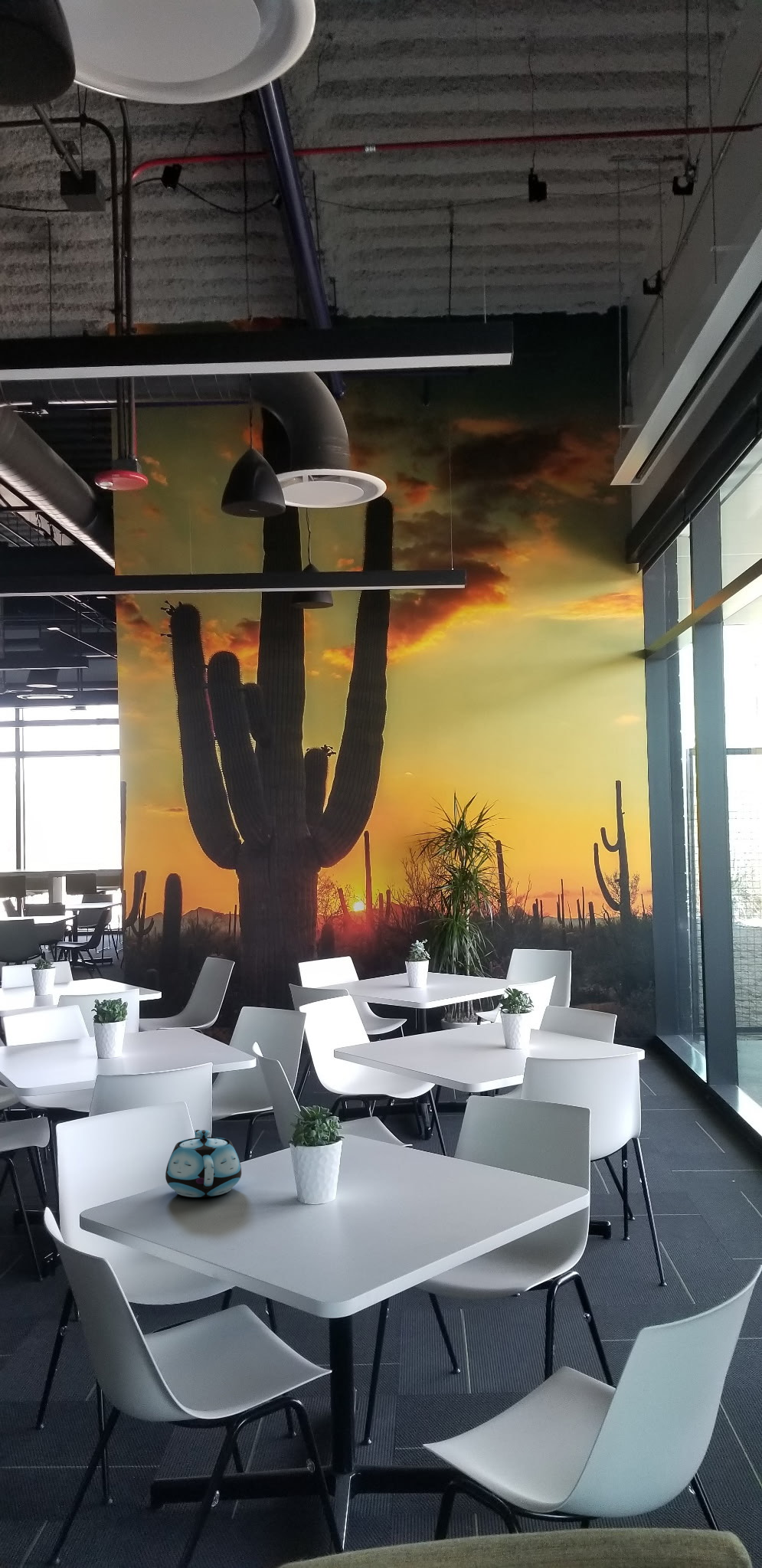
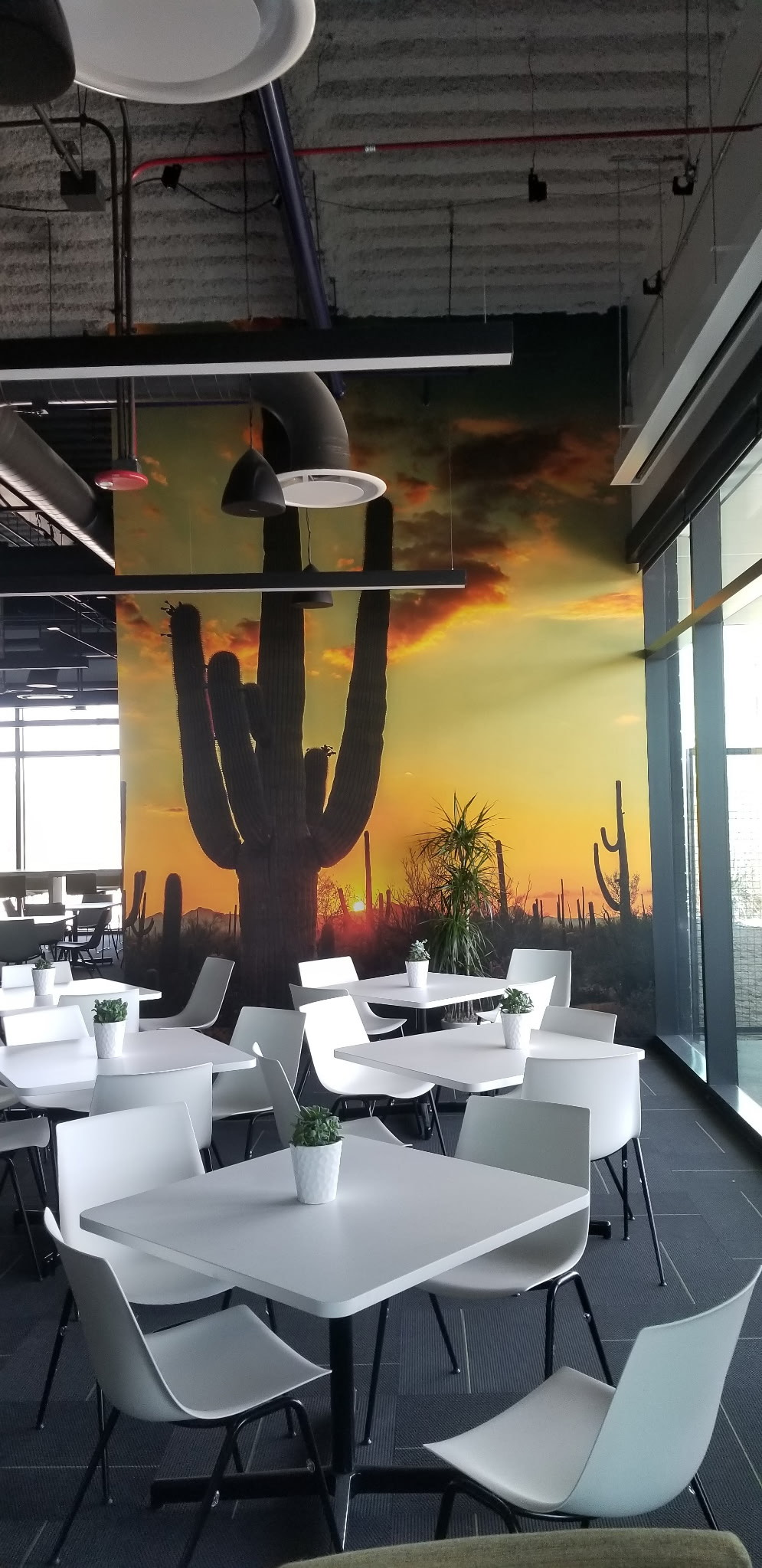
- teapot [165,1129,242,1198]
